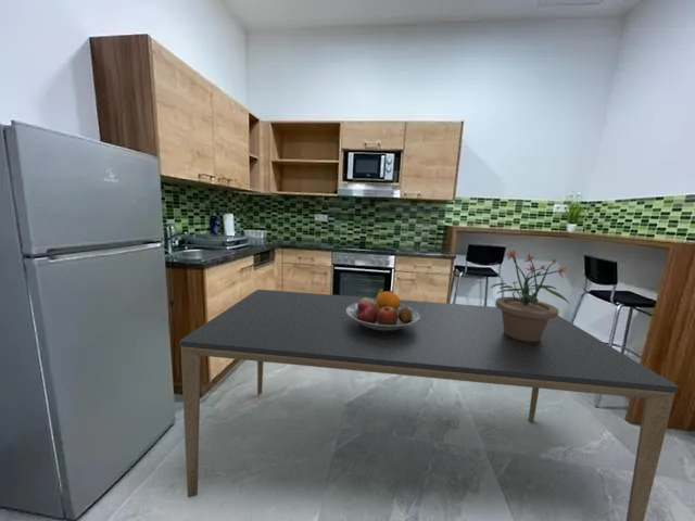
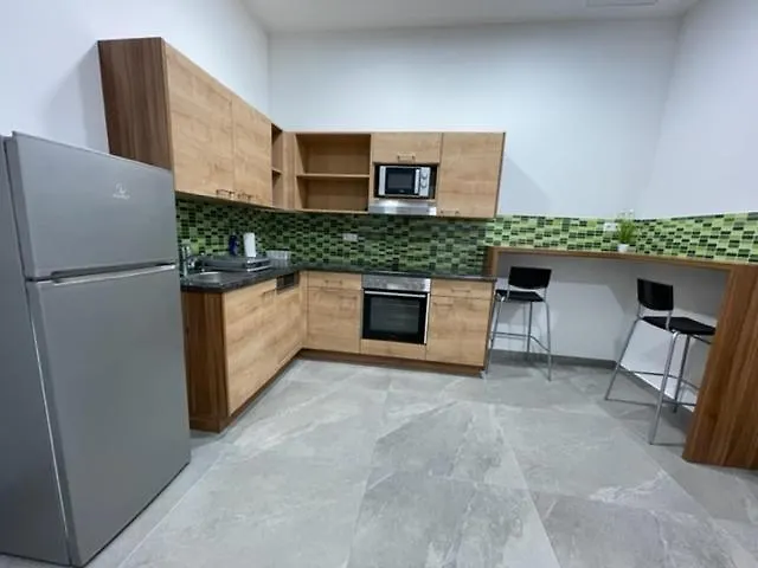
- potted plant [490,250,570,342]
- fruit bowl [346,288,420,331]
- dining table [178,289,680,521]
